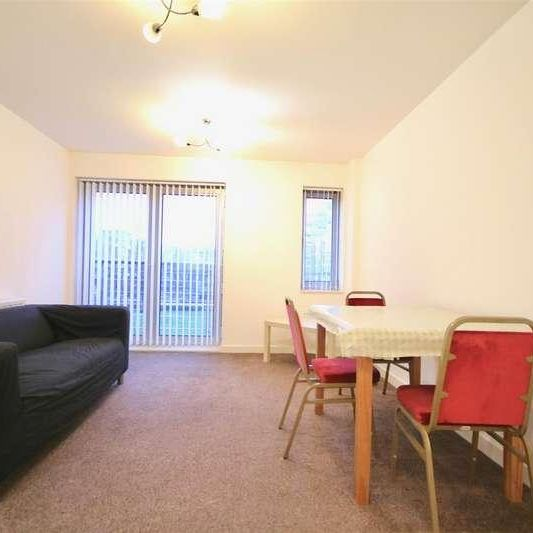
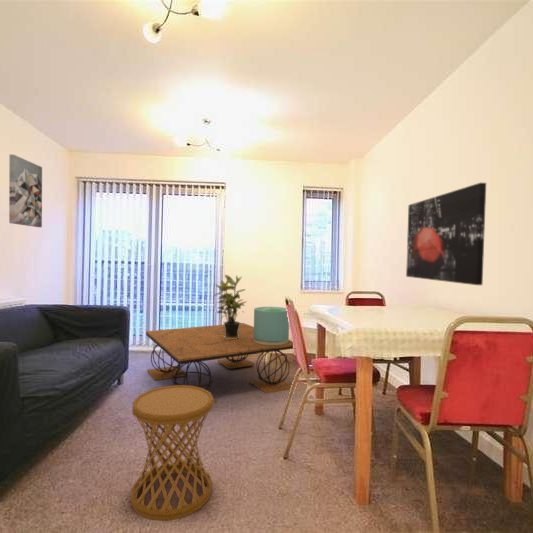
+ wall art [8,153,43,228]
+ decorative container [253,306,290,345]
+ coffee table [145,322,295,404]
+ side table [130,384,215,522]
+ potted plant [212,274,248,339]
+ wall art [405,182,487,286]
